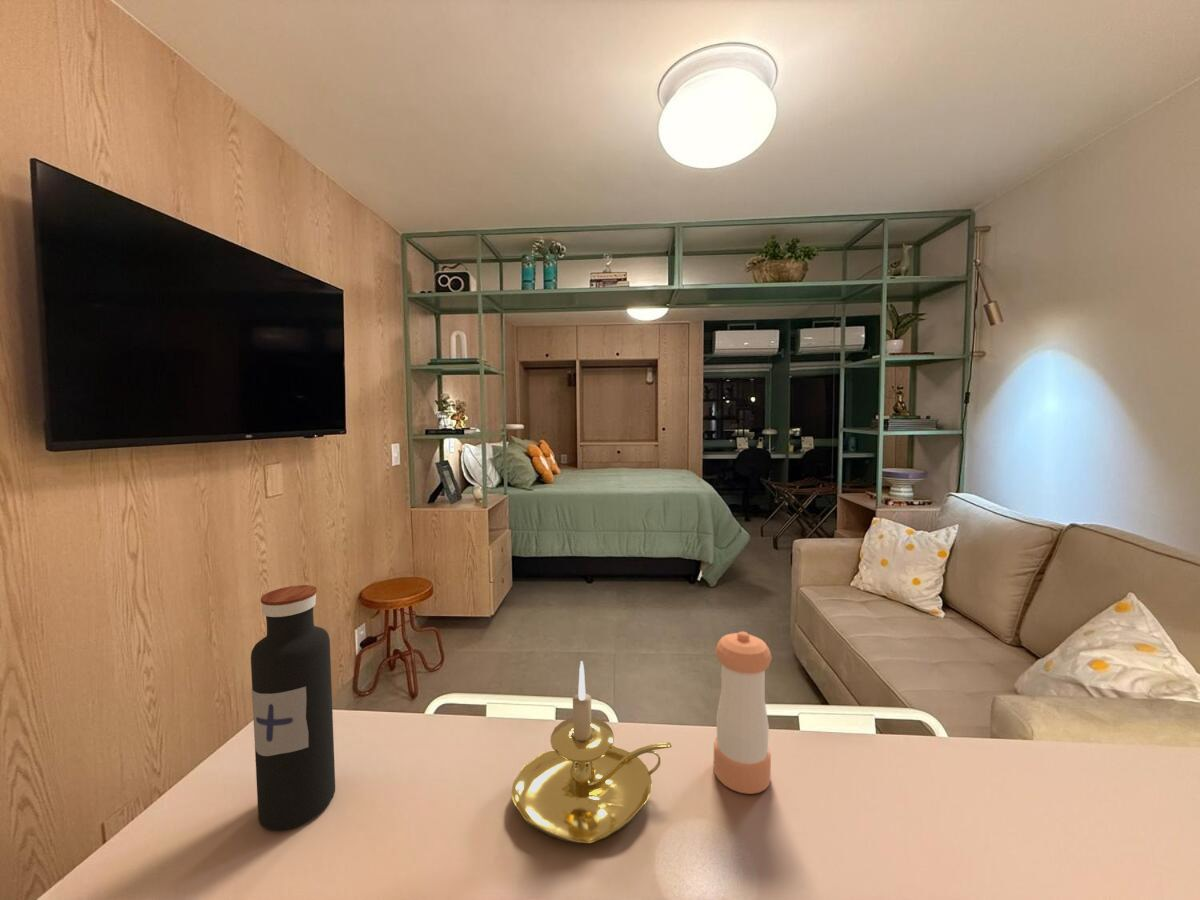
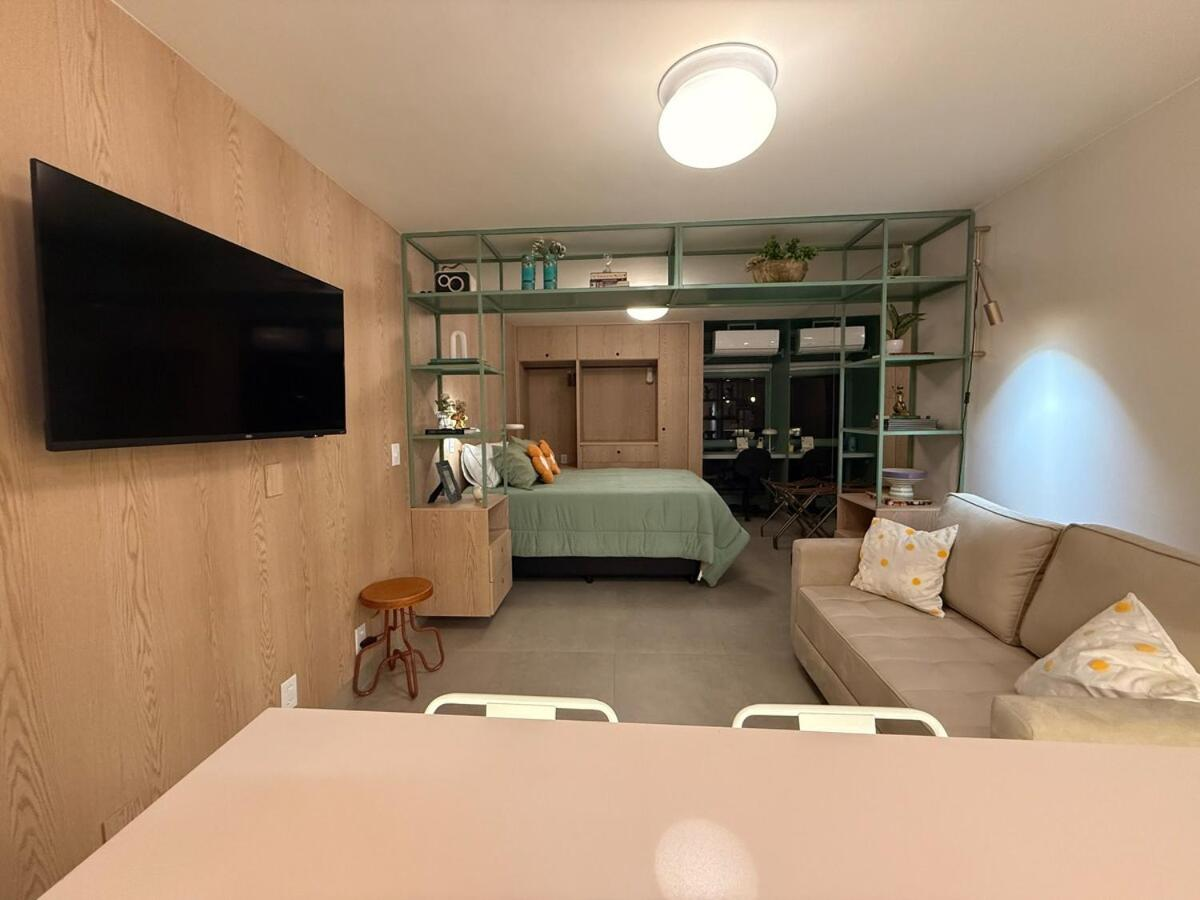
- candle holder [511,660,673,844]
- water bottle [250,584,336,831]
- pepper shaker [713,631,773,795]
